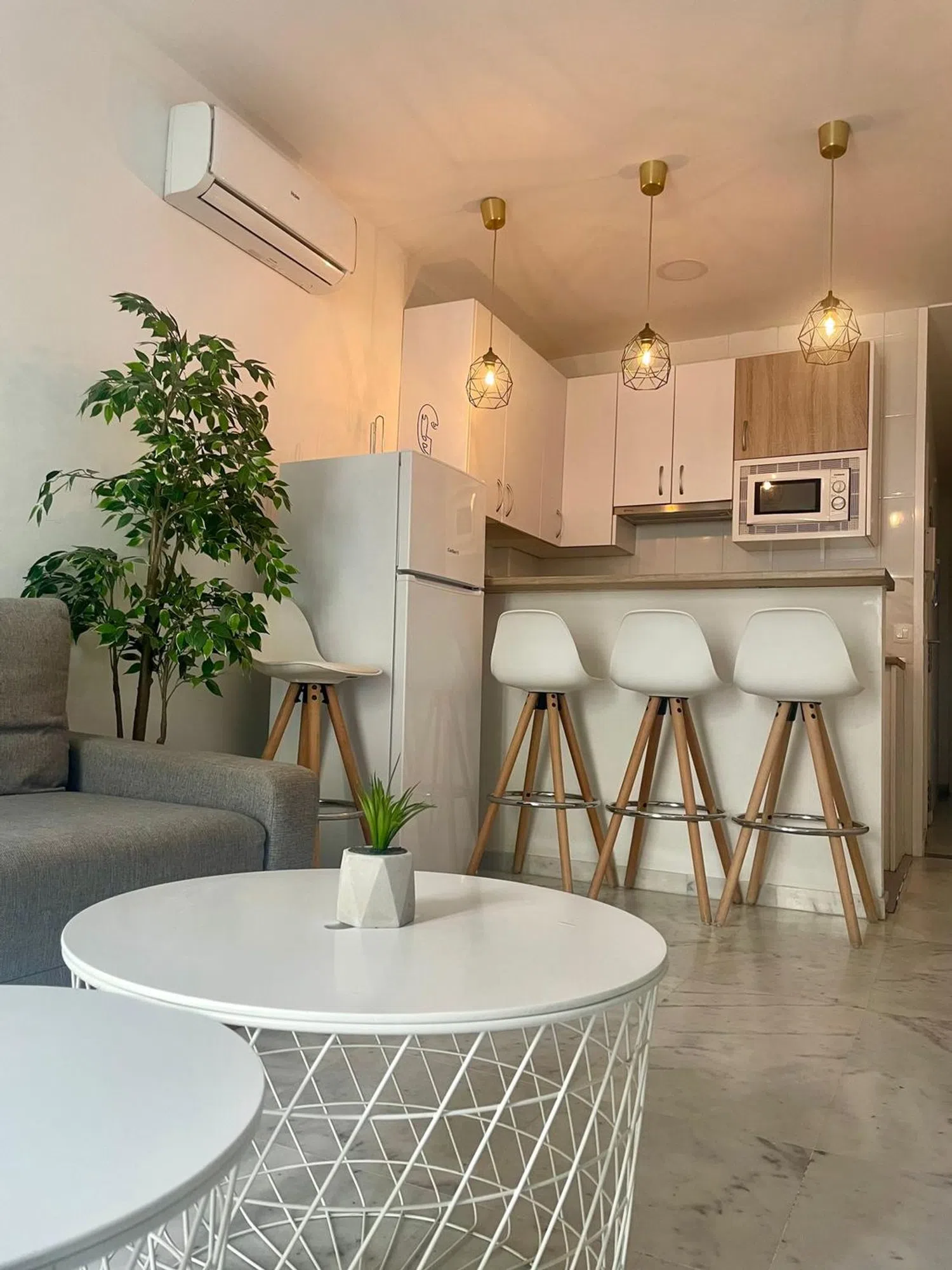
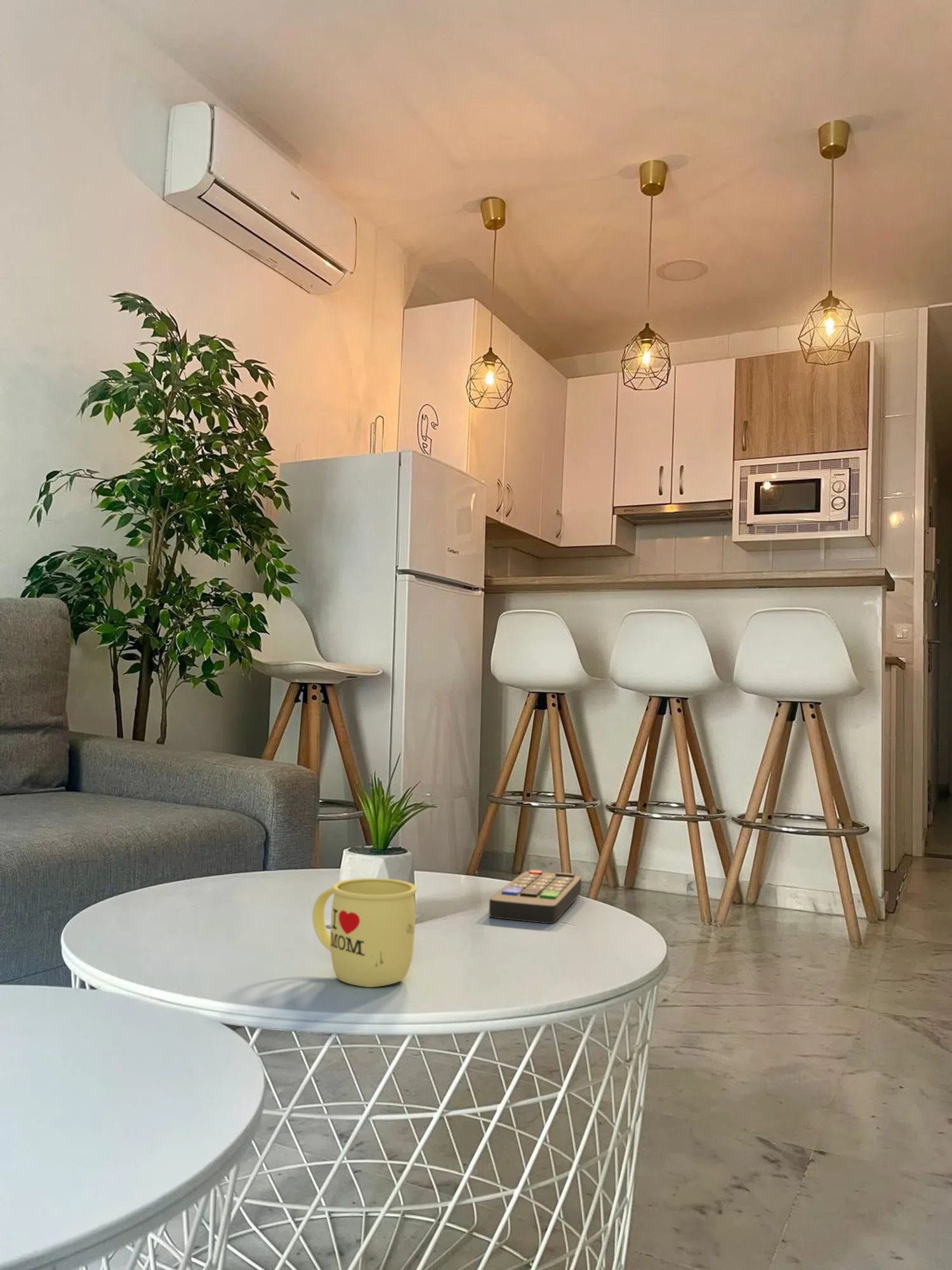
+ remote control [488,869,582,924]
+ mug [312,878,418,988]
